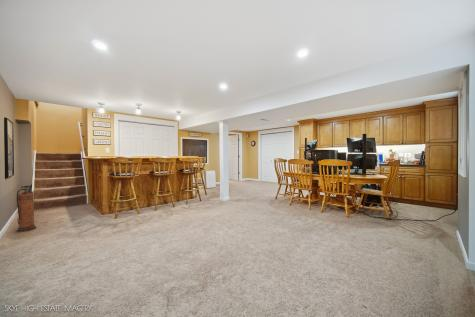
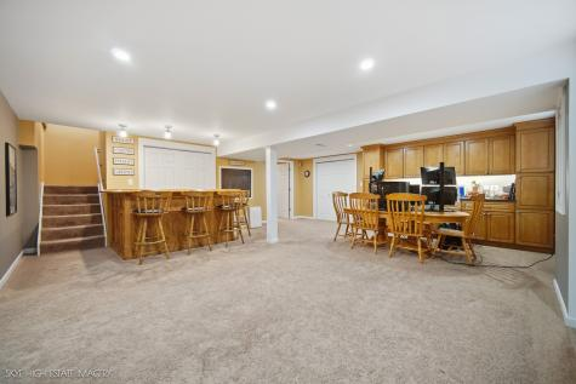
- fire extinguisher [15,185,37,233]
